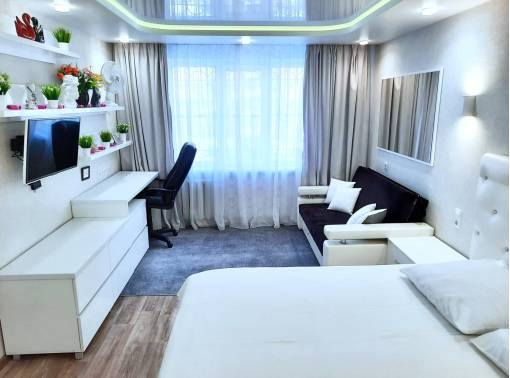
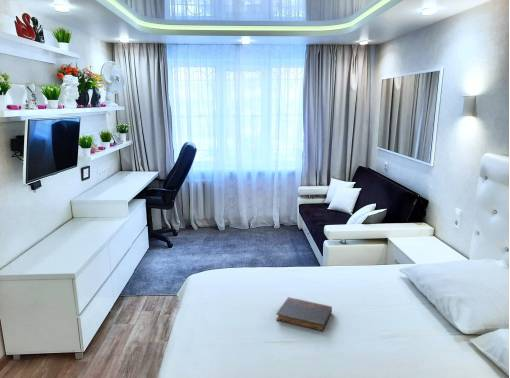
+ book [275,296,333,332]
